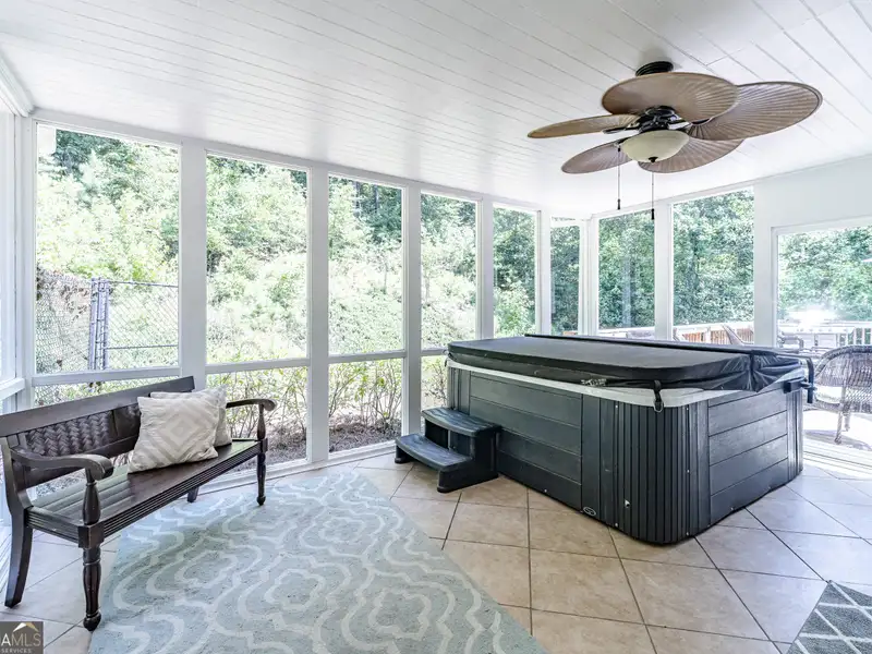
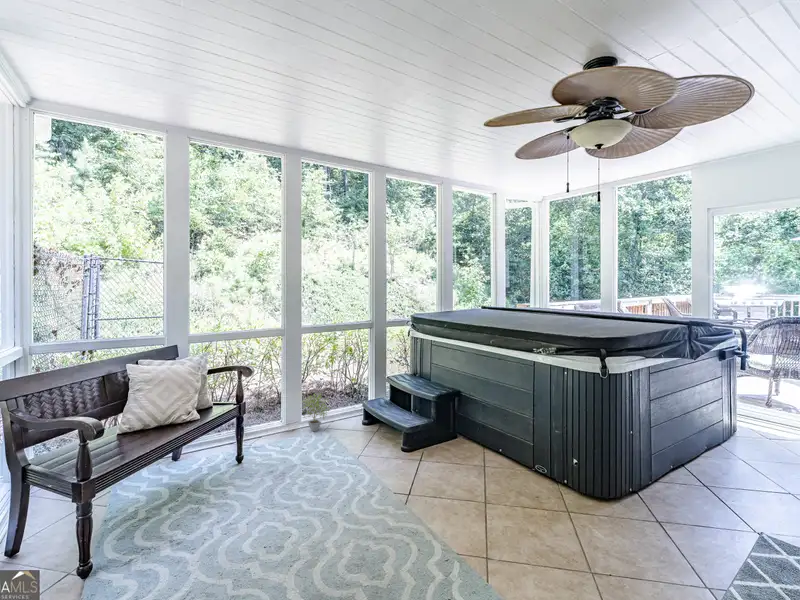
+ potted plant [299,392,332,432]
